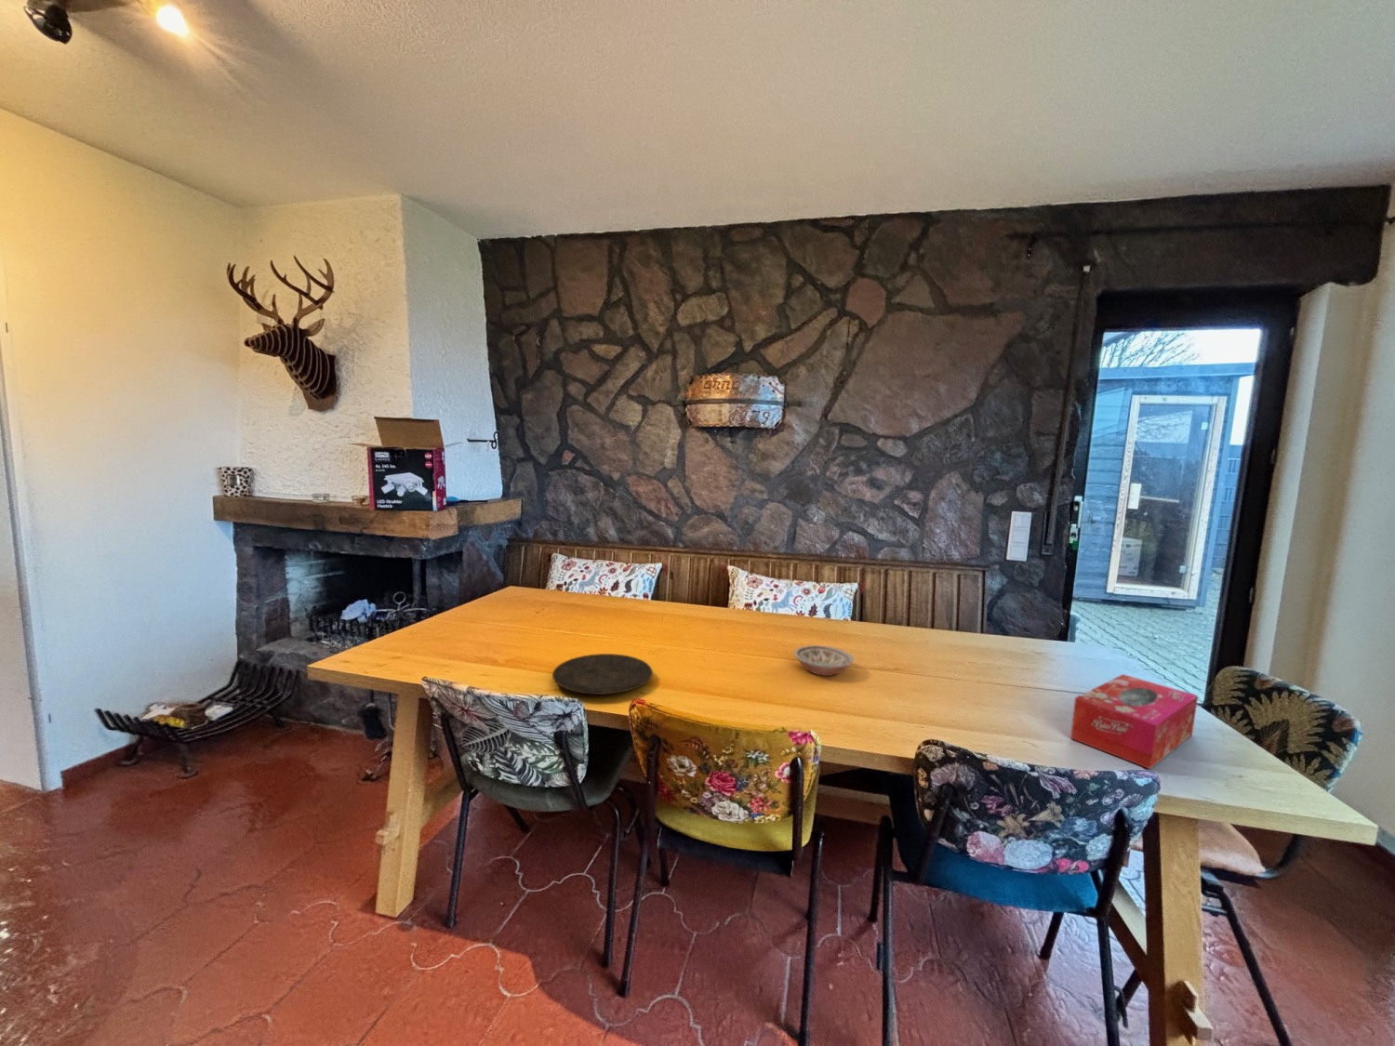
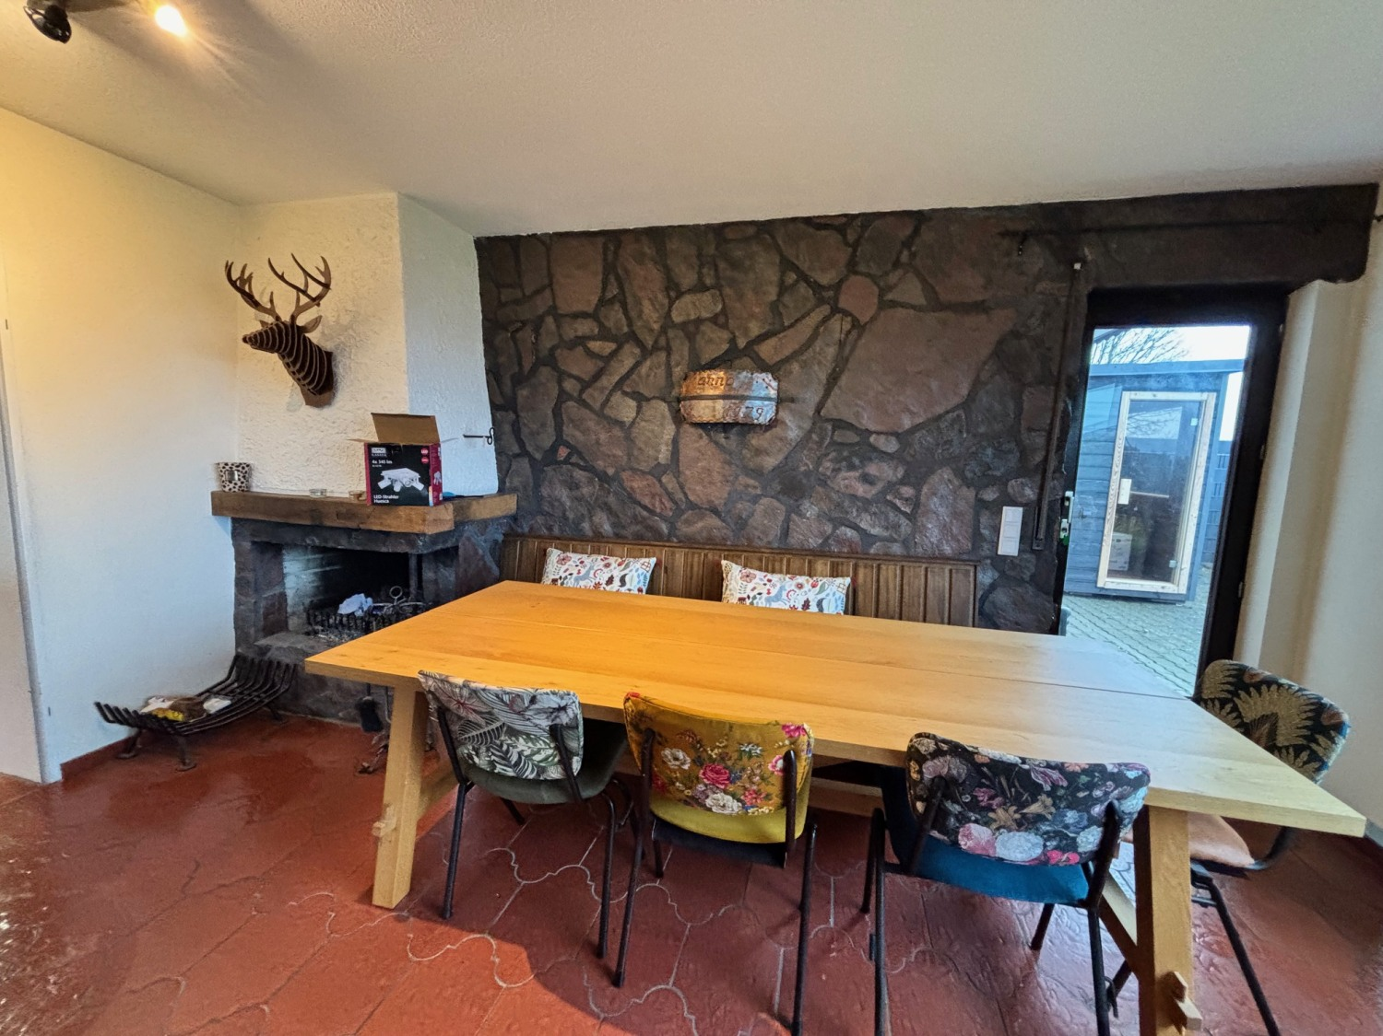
- tissue box [1070,674,1198,770]
- bowl [793,644,855,677]
- plate [551,653,654,696]
